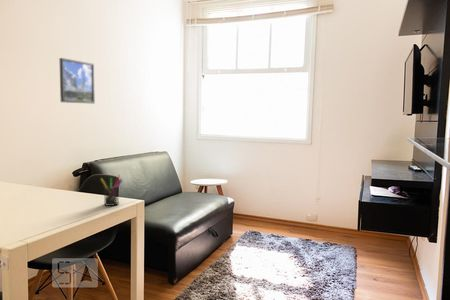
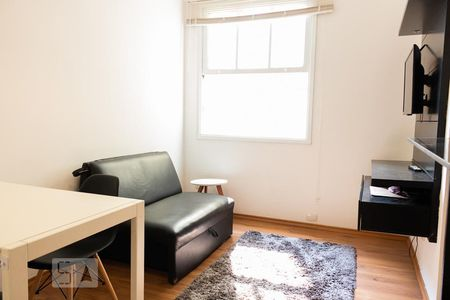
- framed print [58,57,96,105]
- pen holder [100,174,123,207]
